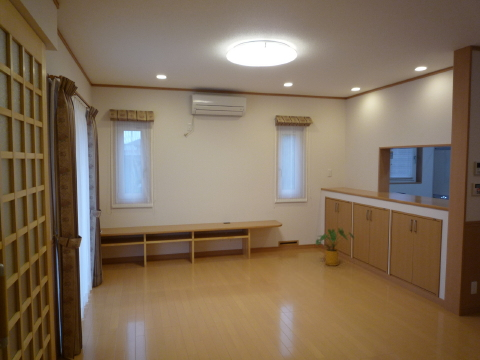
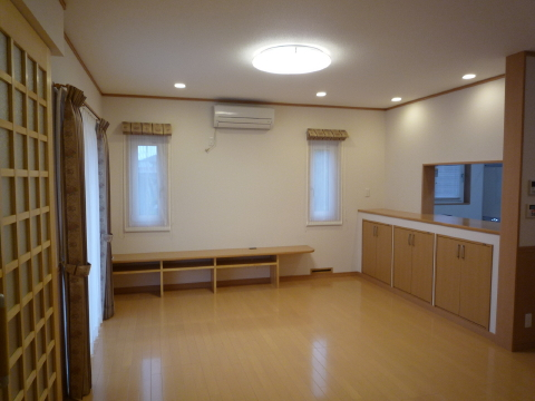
- house plant [315,227,355,267]
